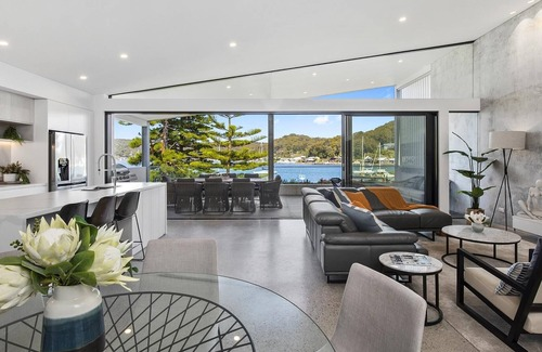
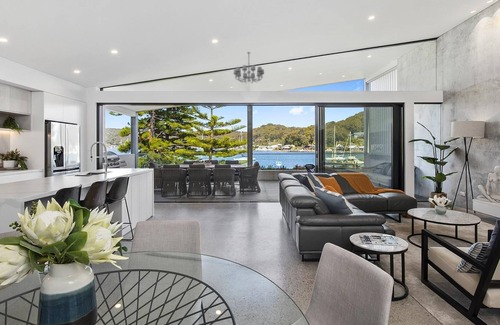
+ chandelier [233,51,265,84]
